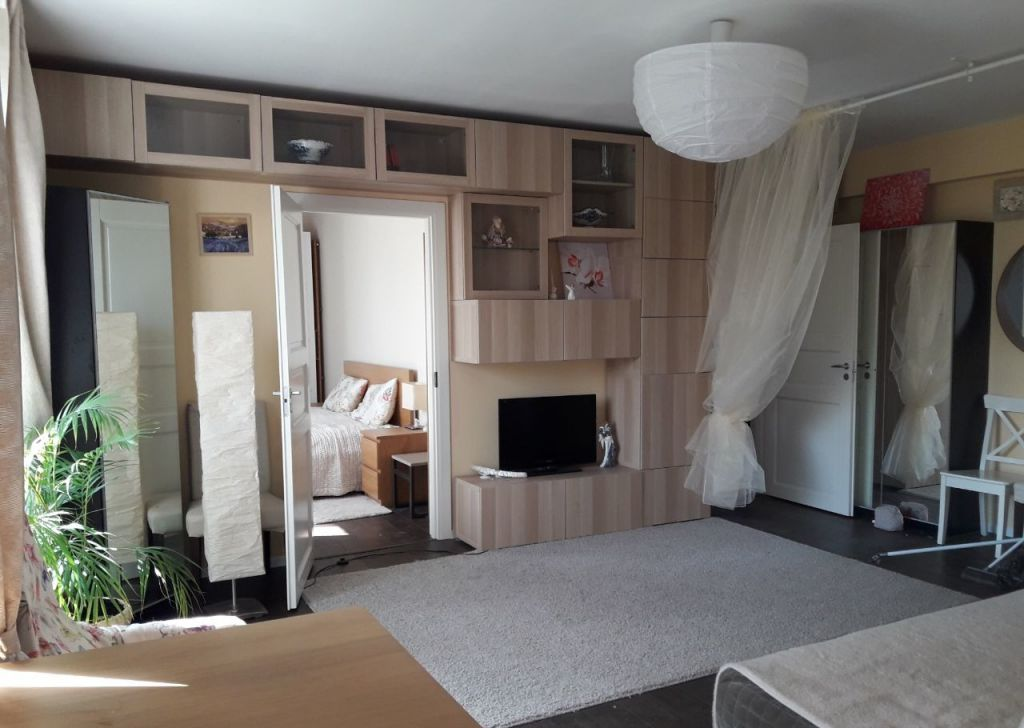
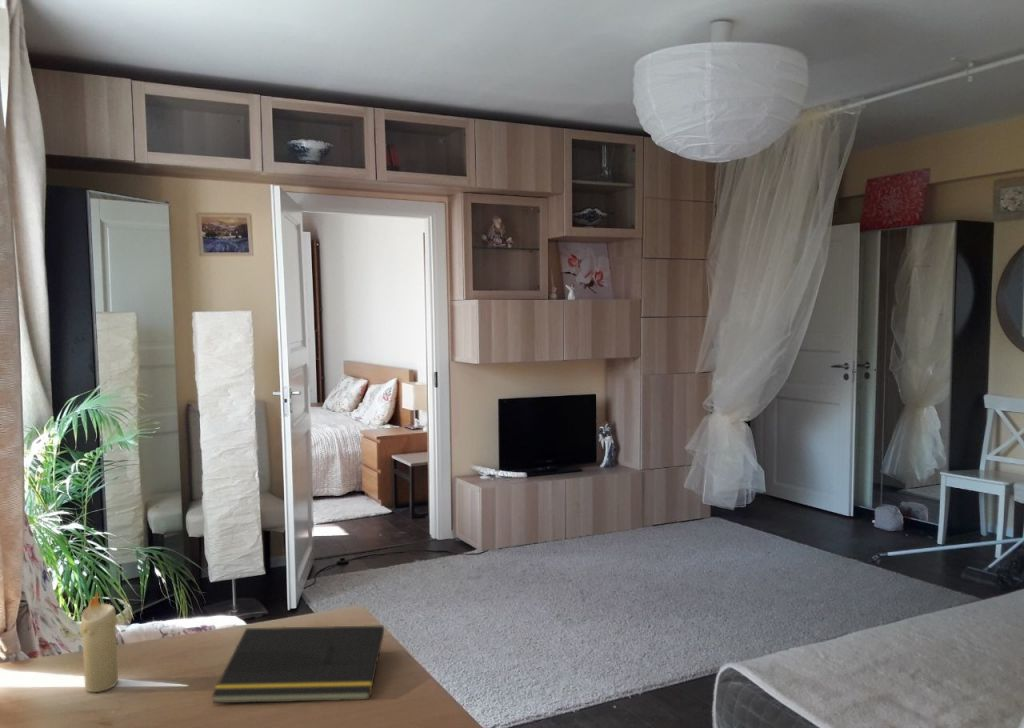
+ candle [79,591,119,693]
+ notepad [211,625,385,704]
